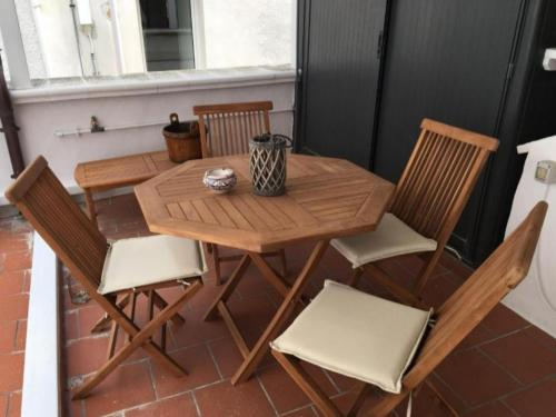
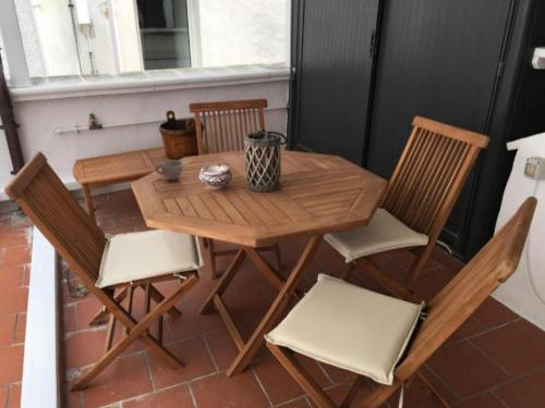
+ cup [154,159,184,181]
